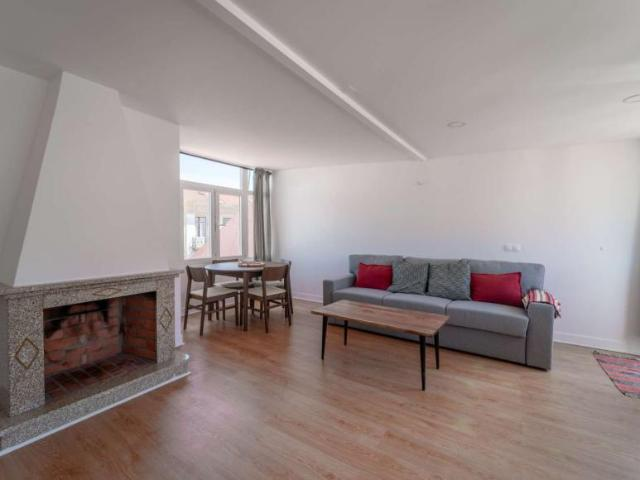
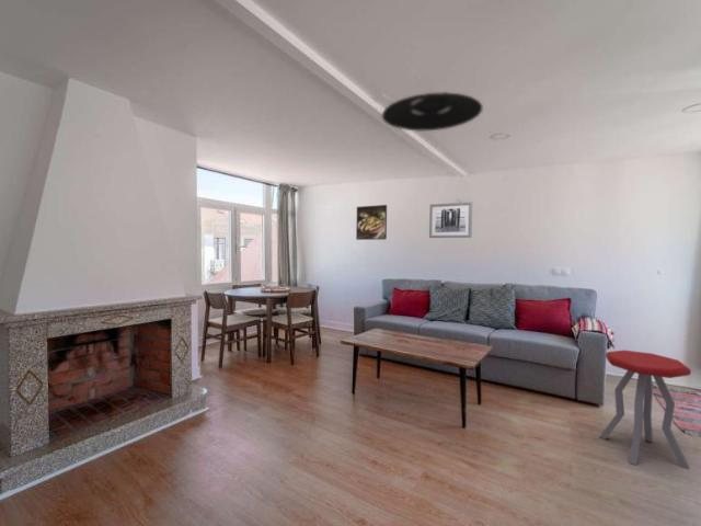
+ ceiling light [381,91,484,132]
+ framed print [355,204,388,241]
+ side table [598,350,692,470]
+ wall art [428,201,473,239]
